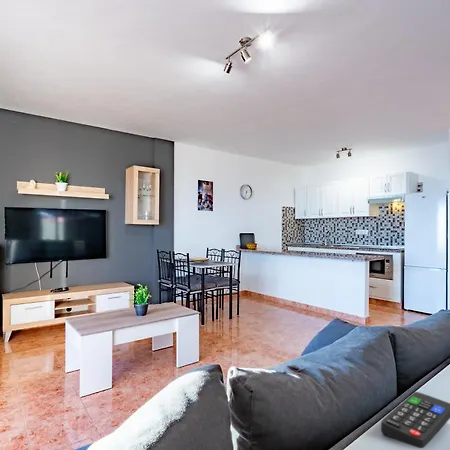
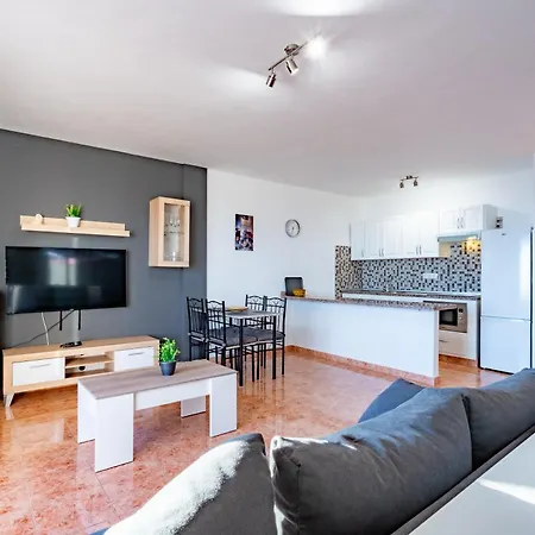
- remote control [380,391,450,449]
